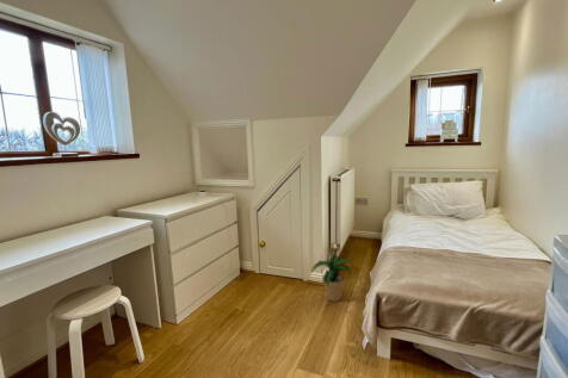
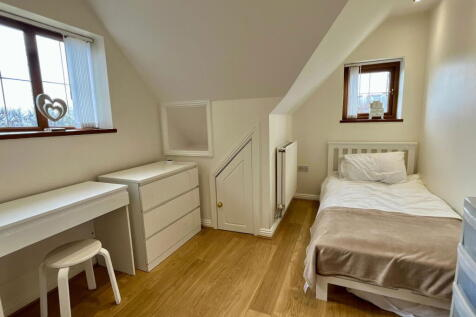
- potted plant [310,253,354,303]
